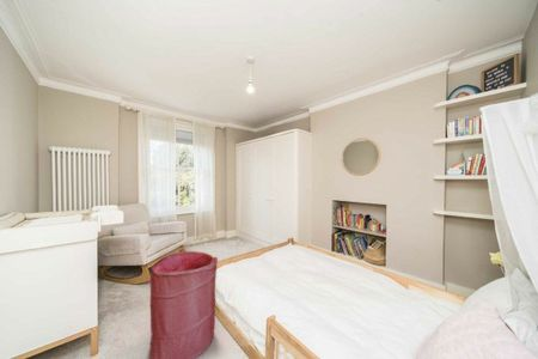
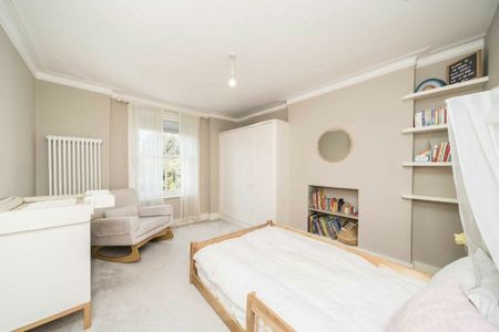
- laundry hamper [148,250,219,359]
